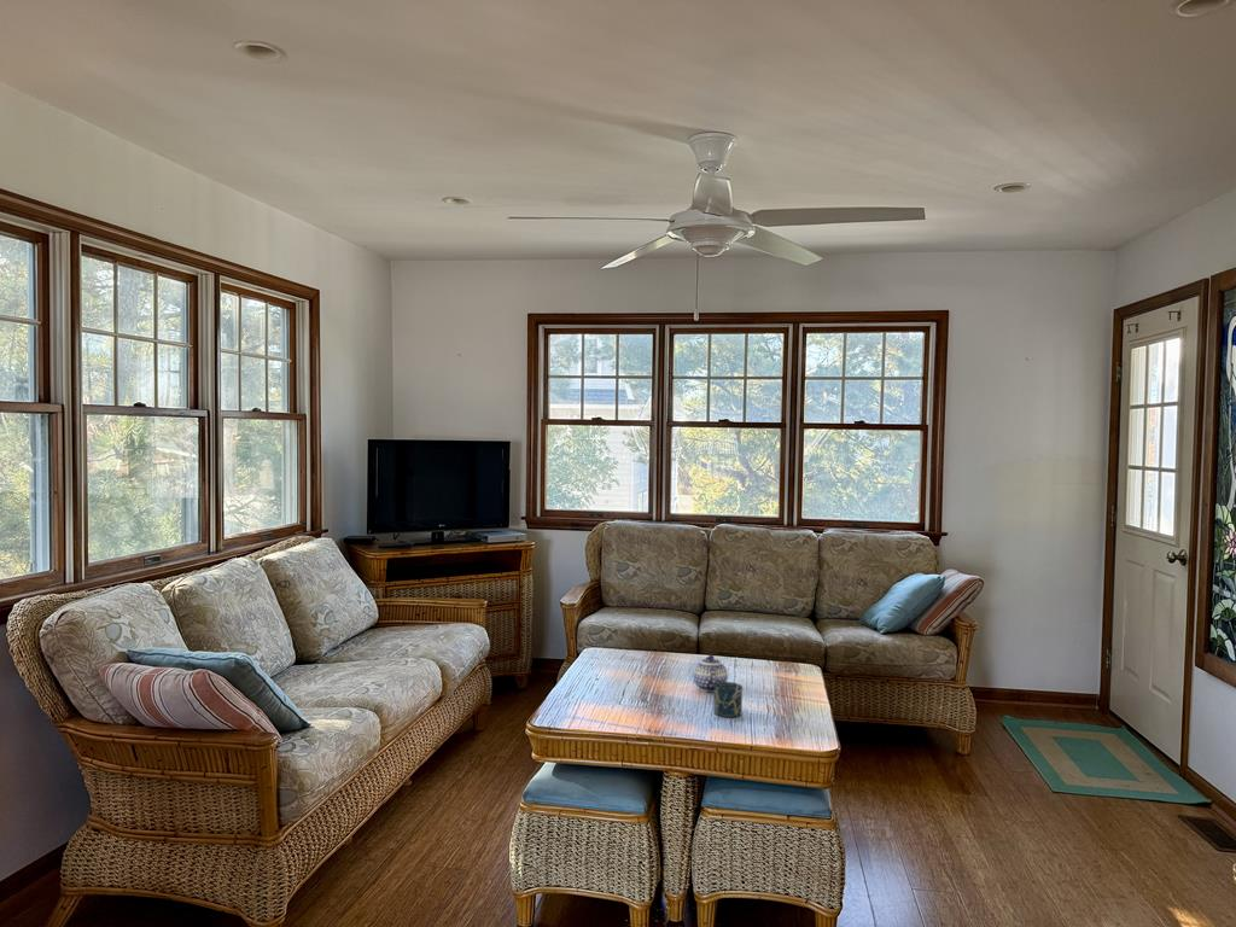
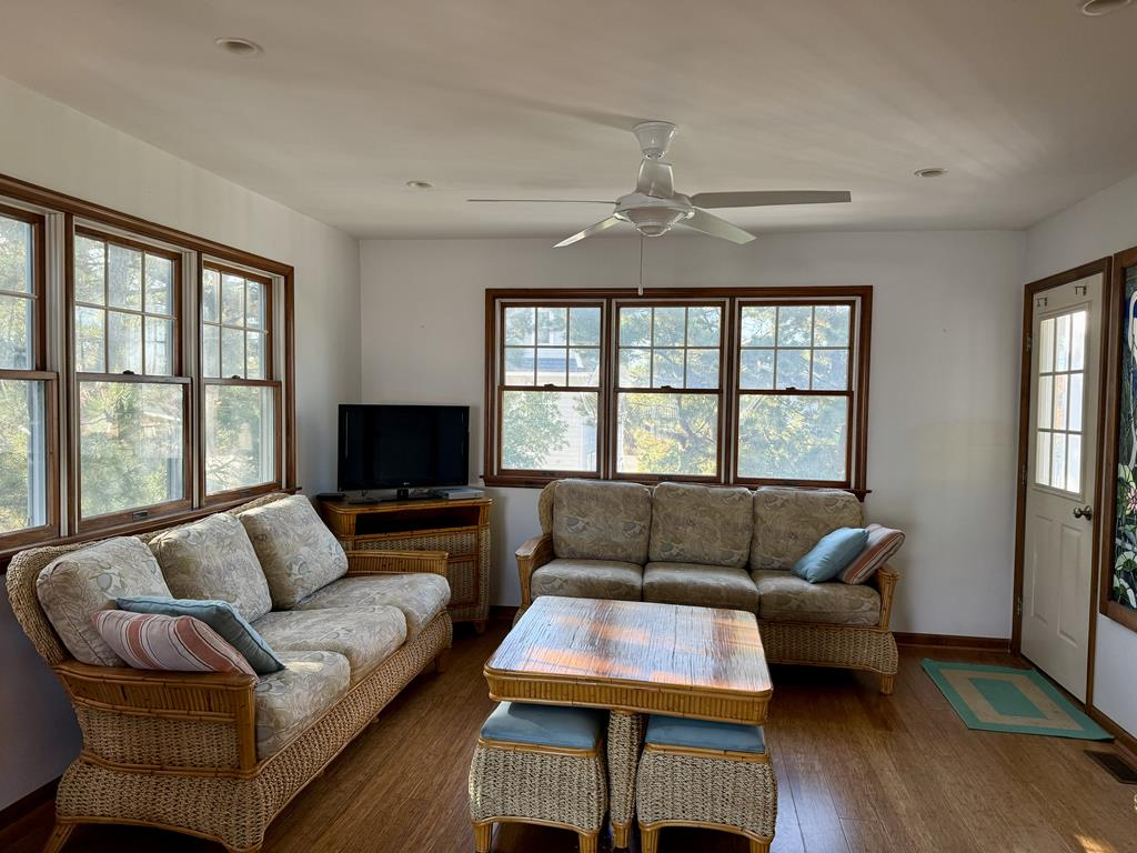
- cup [713,681,744,718]
- teapot [693,654,729,693]
